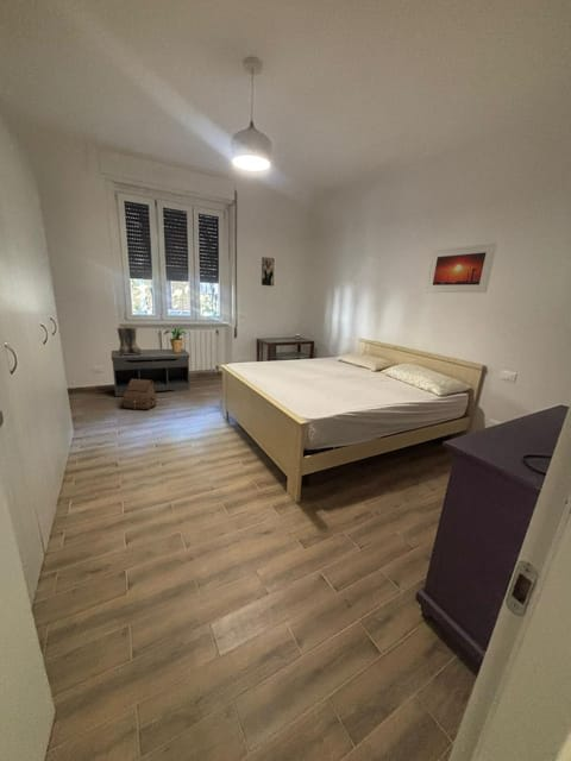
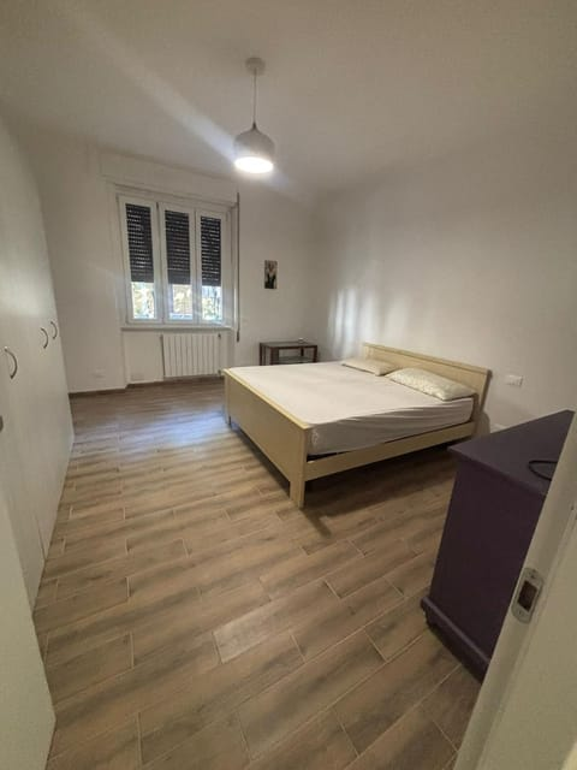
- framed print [425,241,498,294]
- boots [115,326,142,356]
- bench [111,347,190,397]
- potted plant [163,327,190,352]
- satchel [121,379,158,410]
